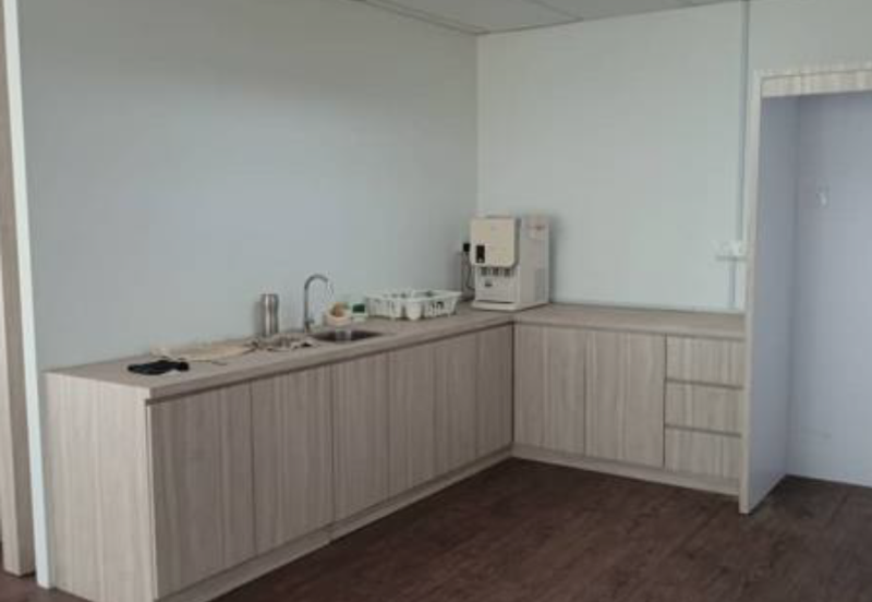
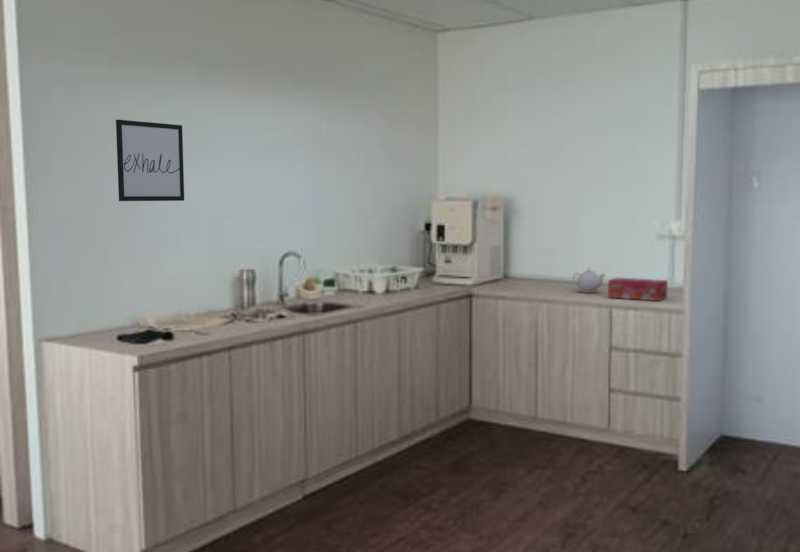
+ teapot [572,266,607,294]
+ wall art [115,119,185,202]
+ tissue box [607,277,669,302]
